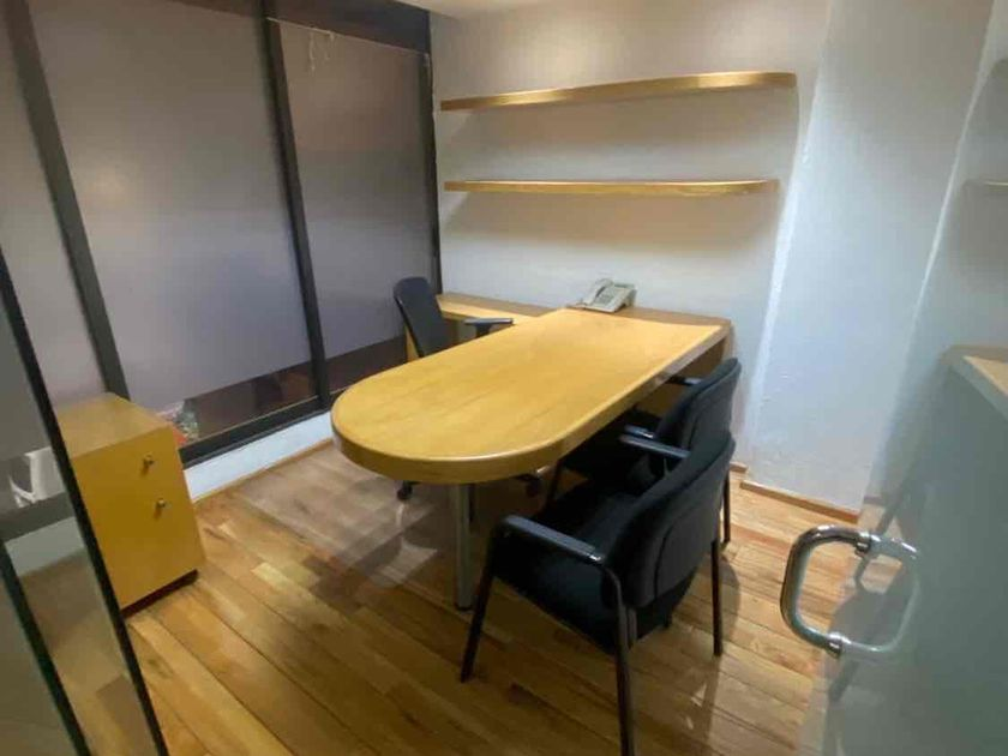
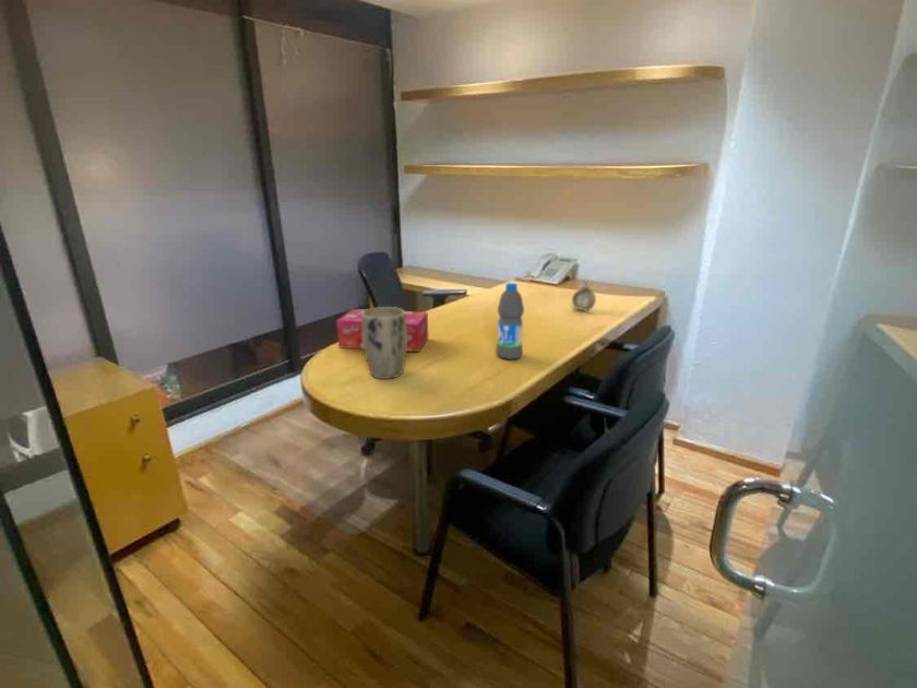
+ tissue box [335,308,429,353]
+ water bottle [496,282,525,360]
+ alarm clock [571,277,597,313]
+ plant pot [361,306,407,380]
